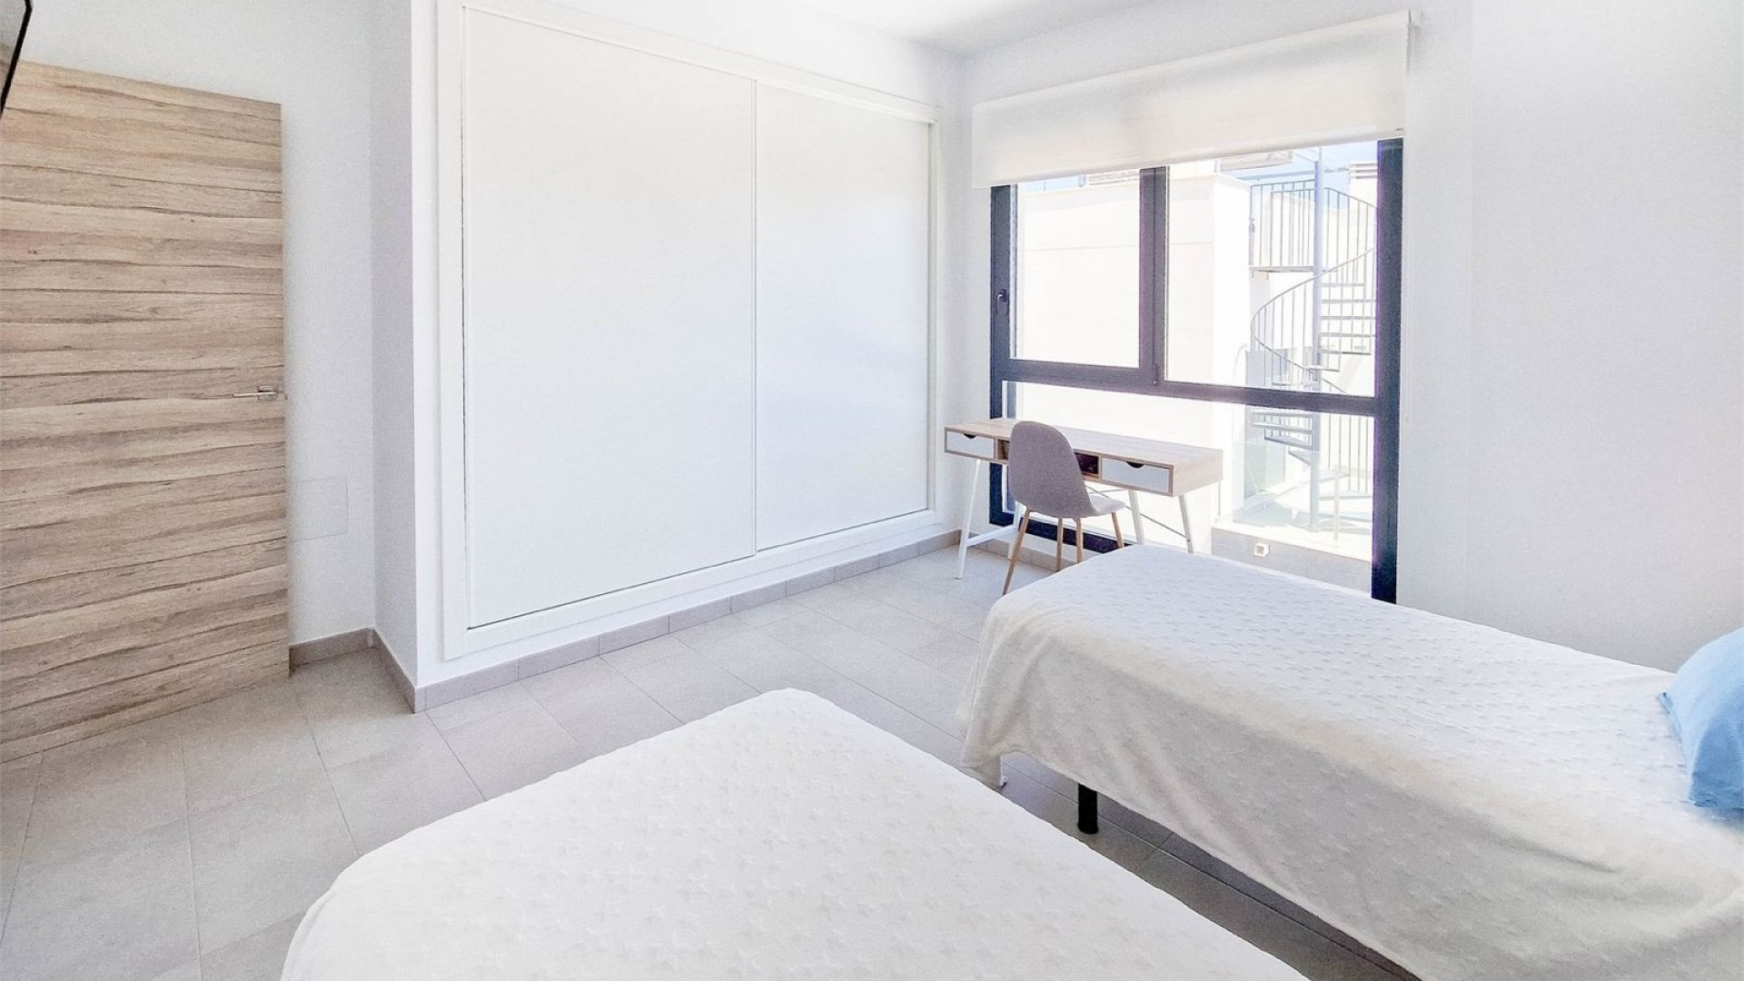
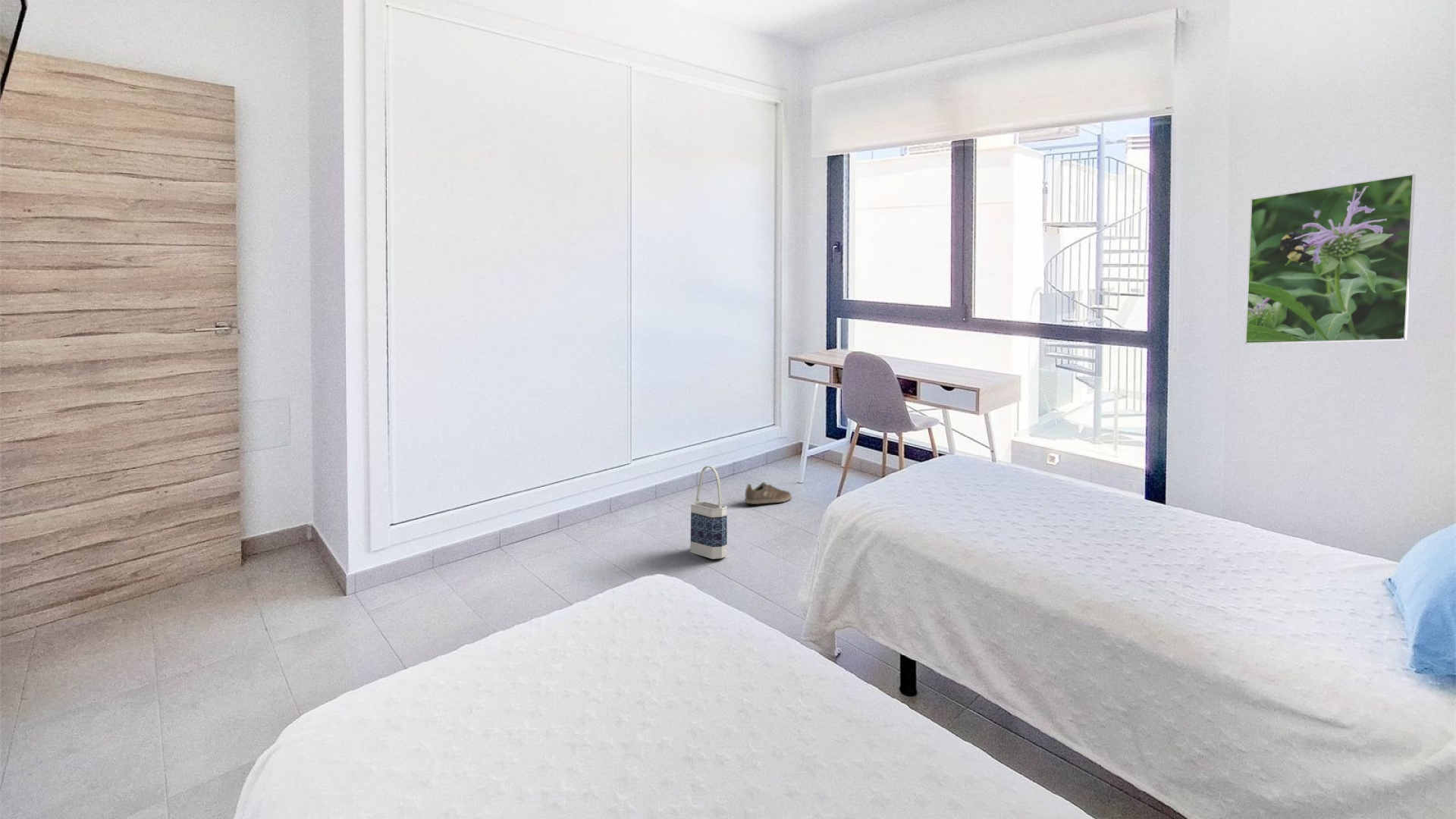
+ bag [690,465,728,560]
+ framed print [1244,173,1417,345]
+ sneaker [745,482,792,505]
